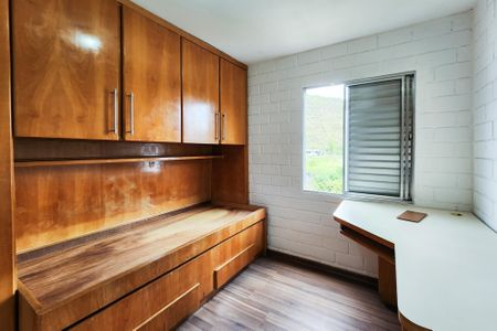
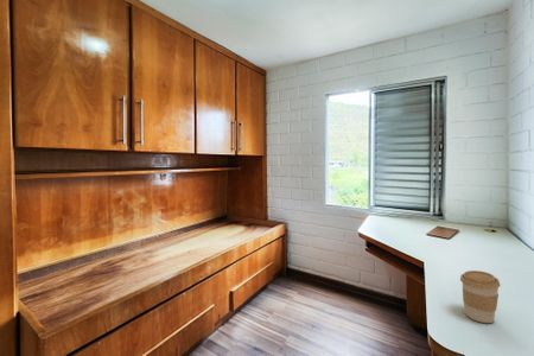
+ coffee cup [459,269,502,324]
